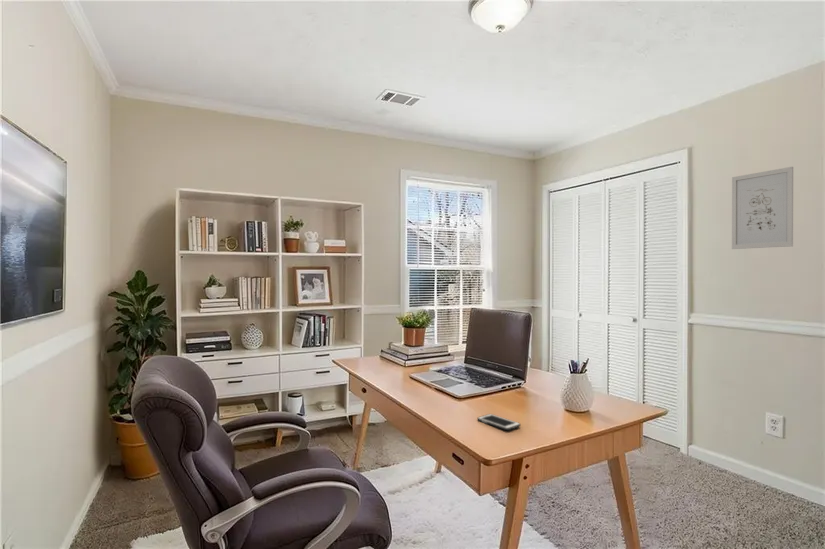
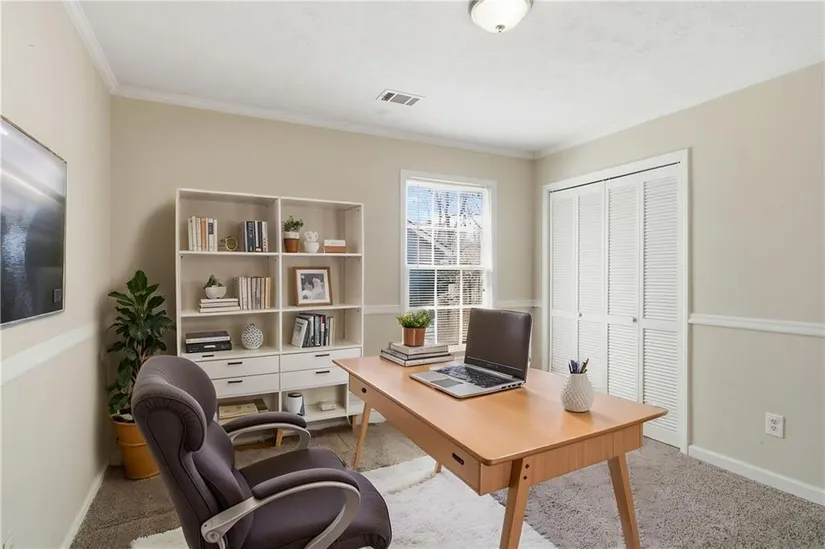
- cell phone [476,413,521,431]
- wall art [731,166,794,250]
